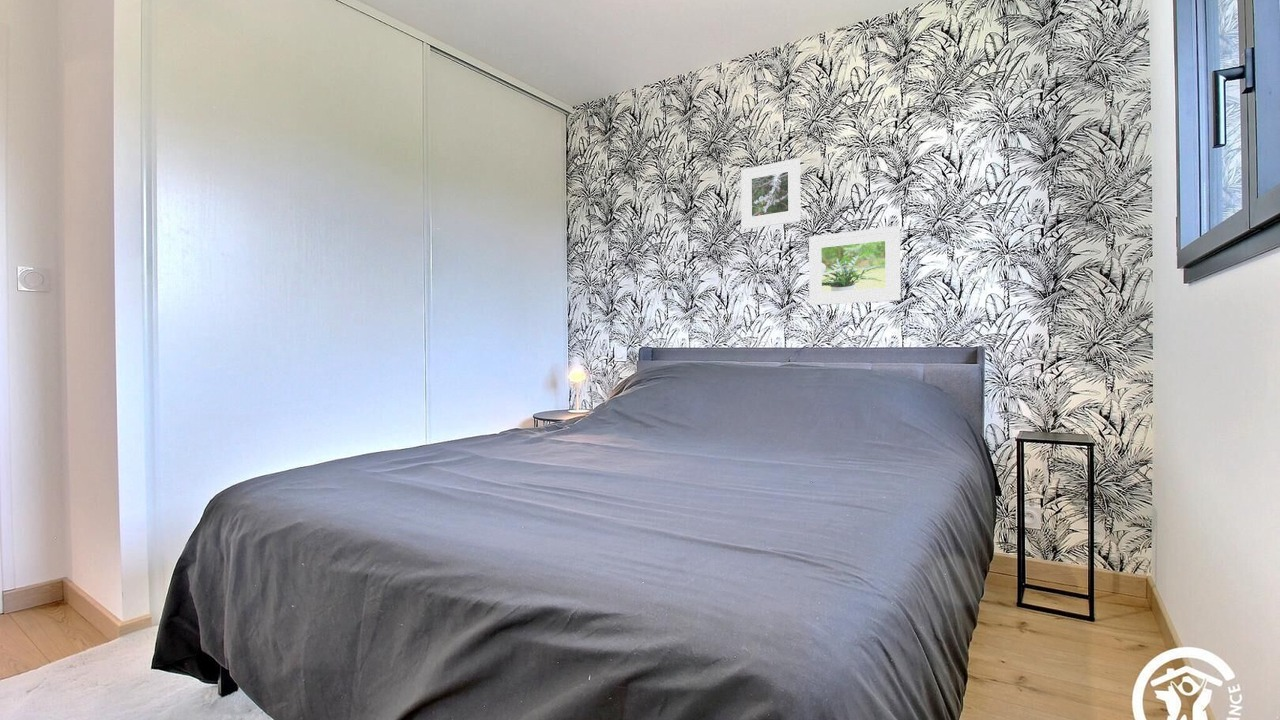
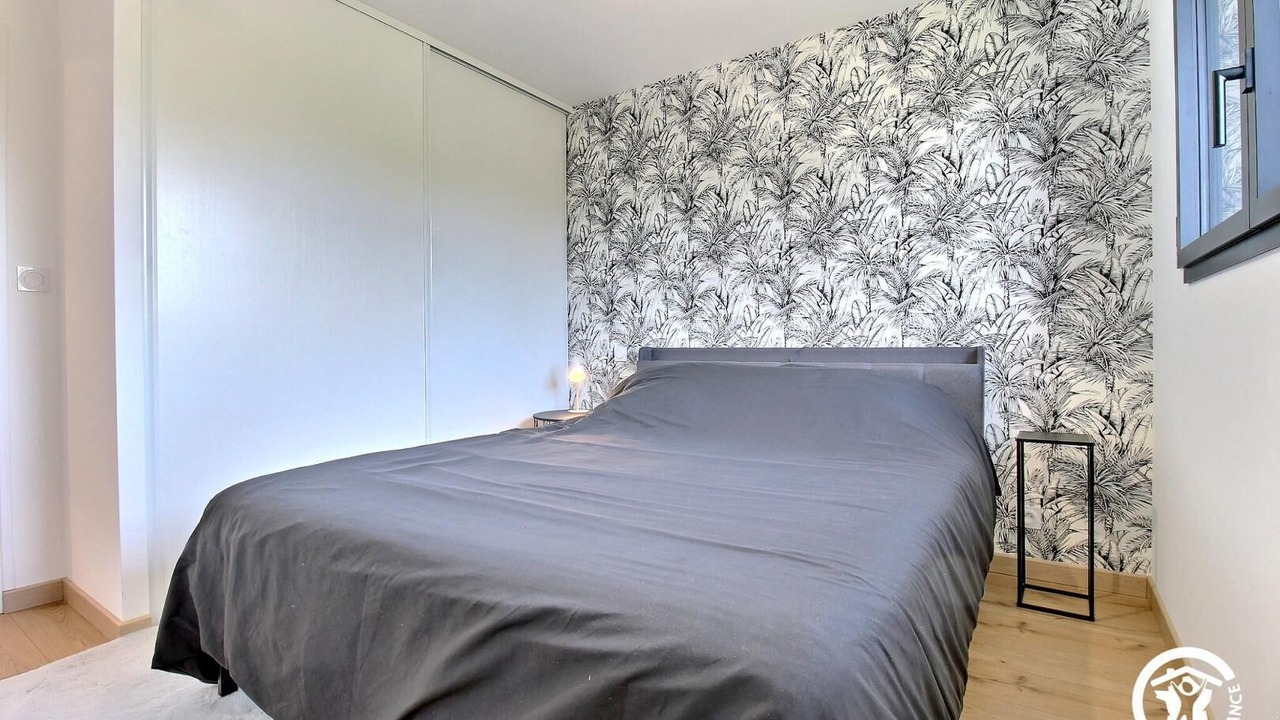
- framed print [740,157,802,230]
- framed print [808,225,901,306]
